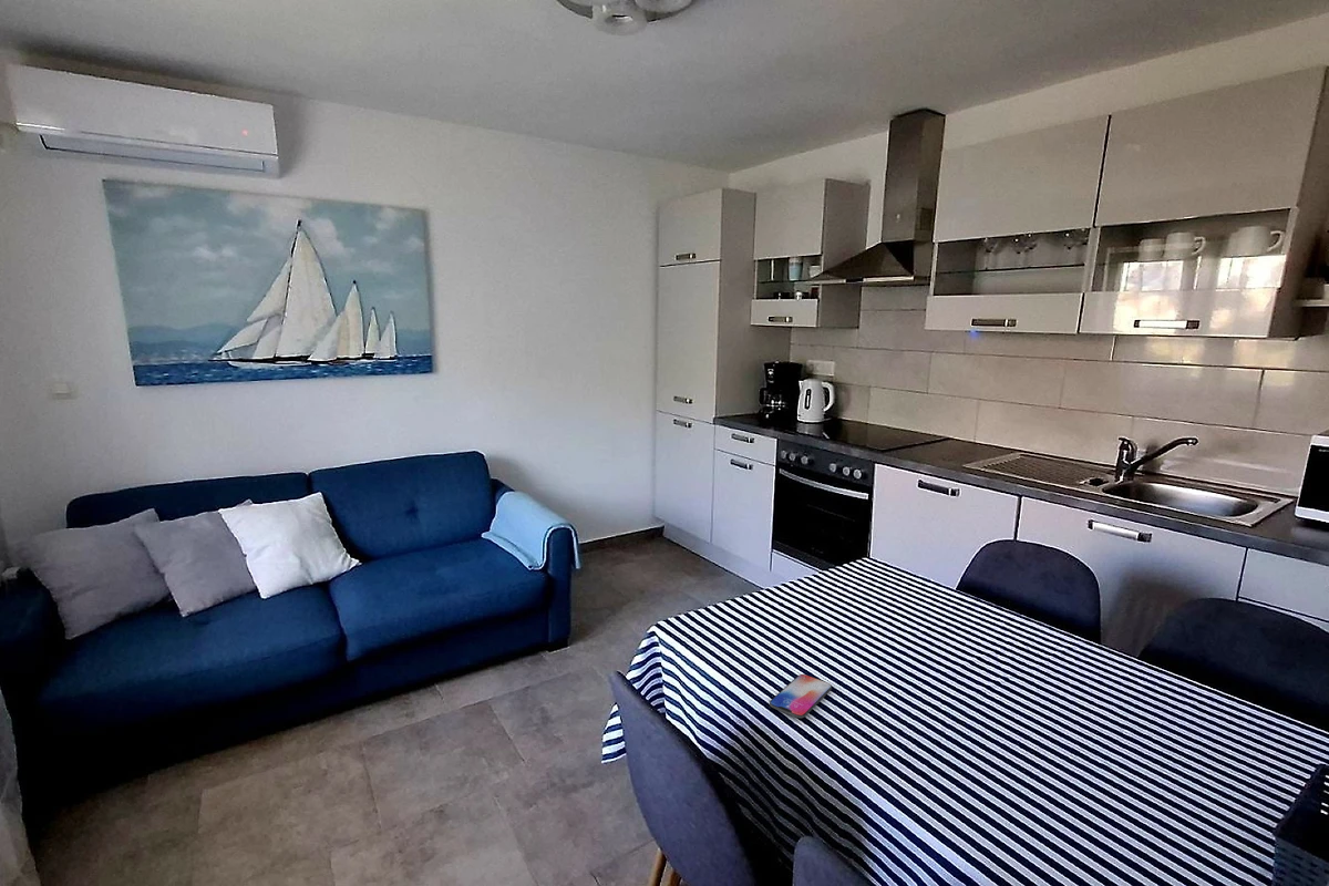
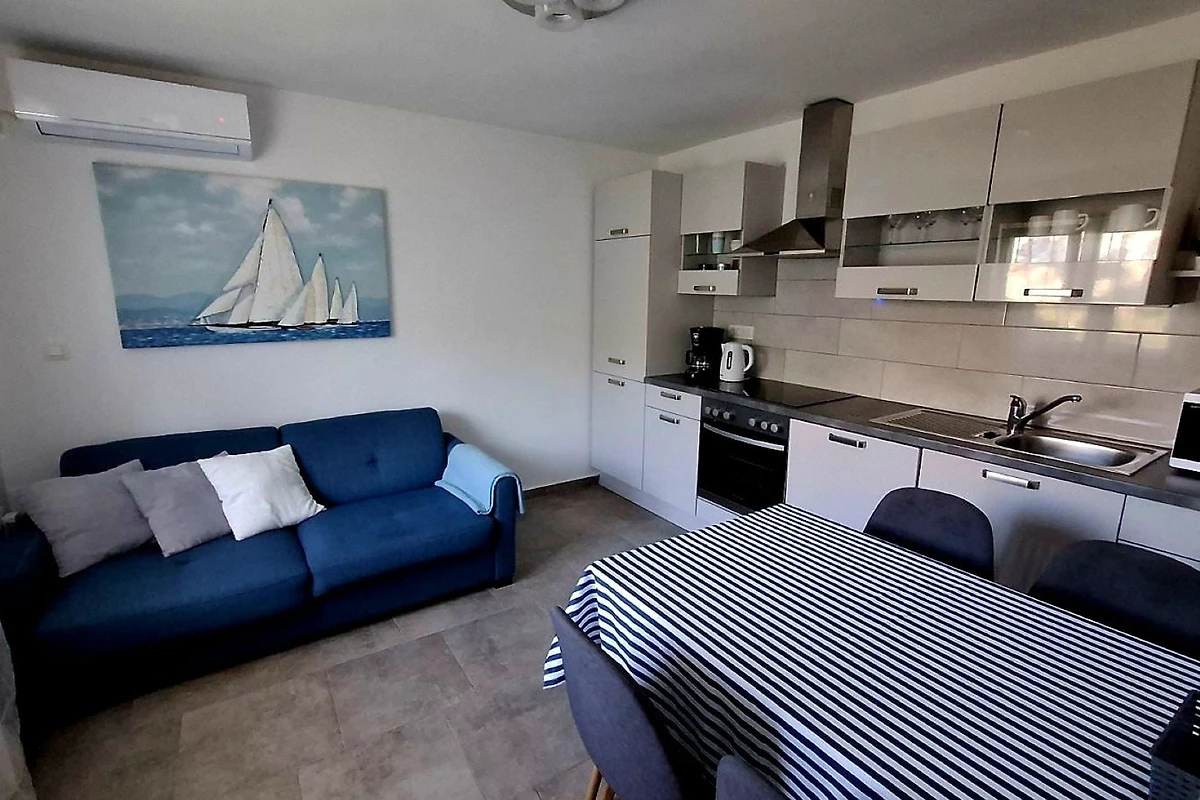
- smartphone [769,673,833,719]
